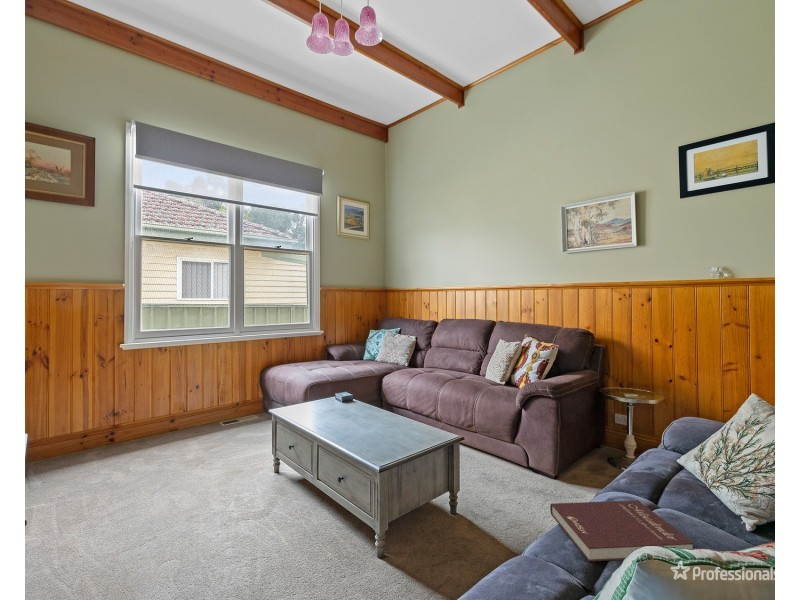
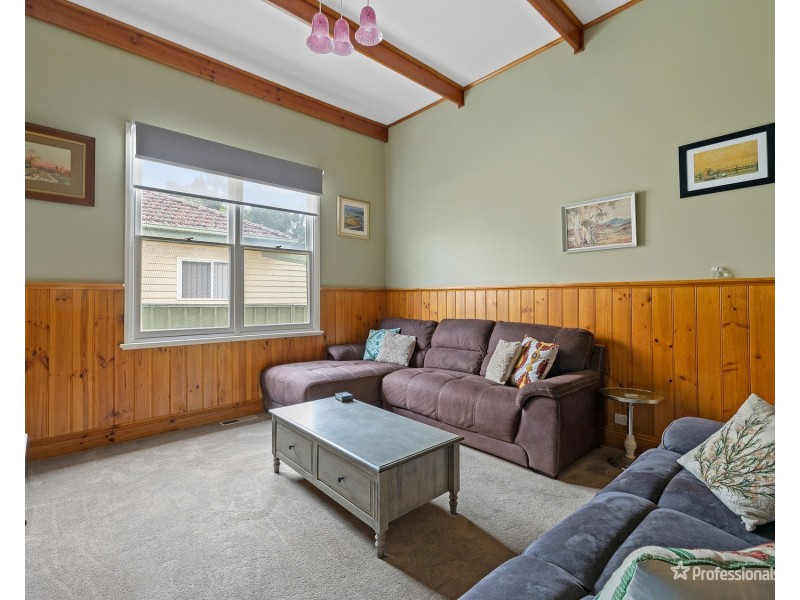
- book [549,499,695,562]
